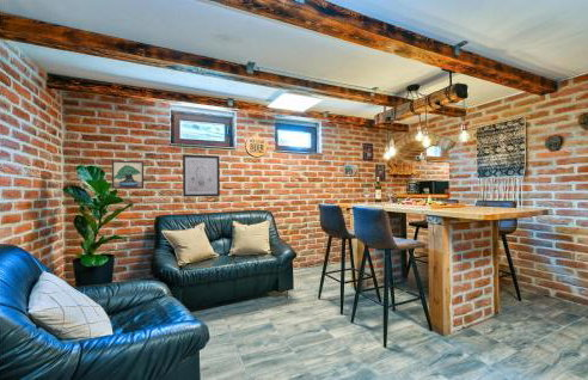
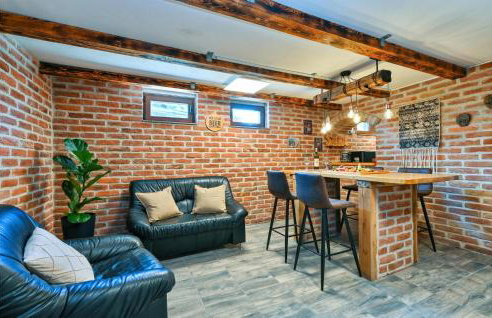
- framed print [111,160,145,190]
- wall art [182,153,221,198]
